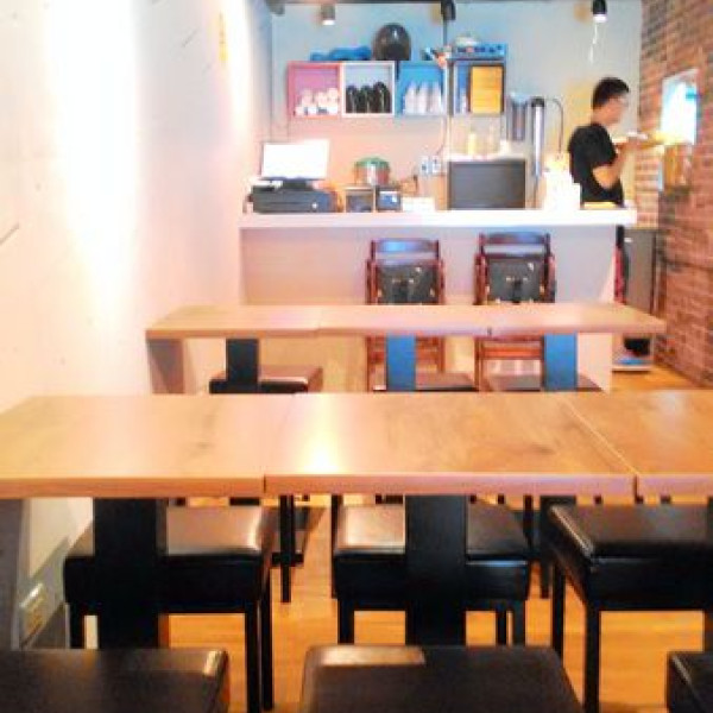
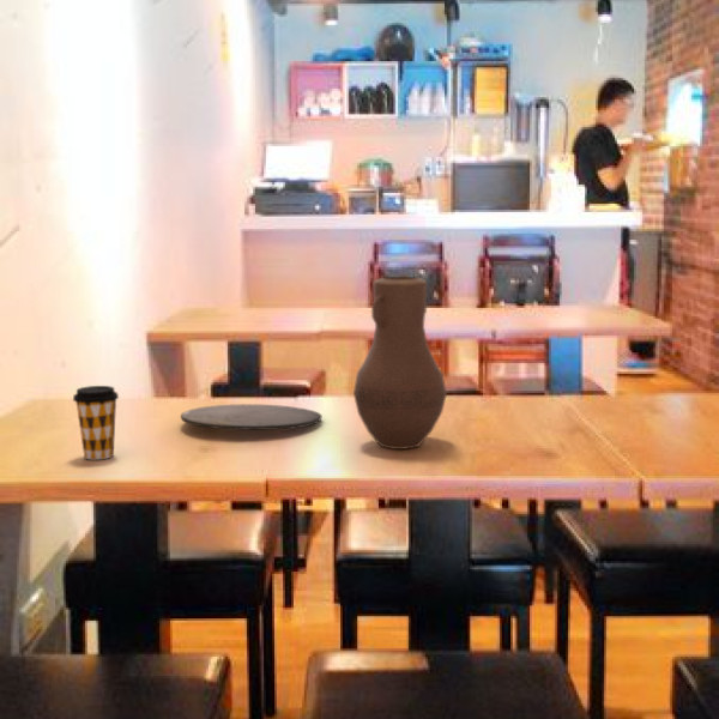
+ coffee cup [72,385,120,460]
+ plate [180,403,324,431]
+ vase [352,276,448,451]
